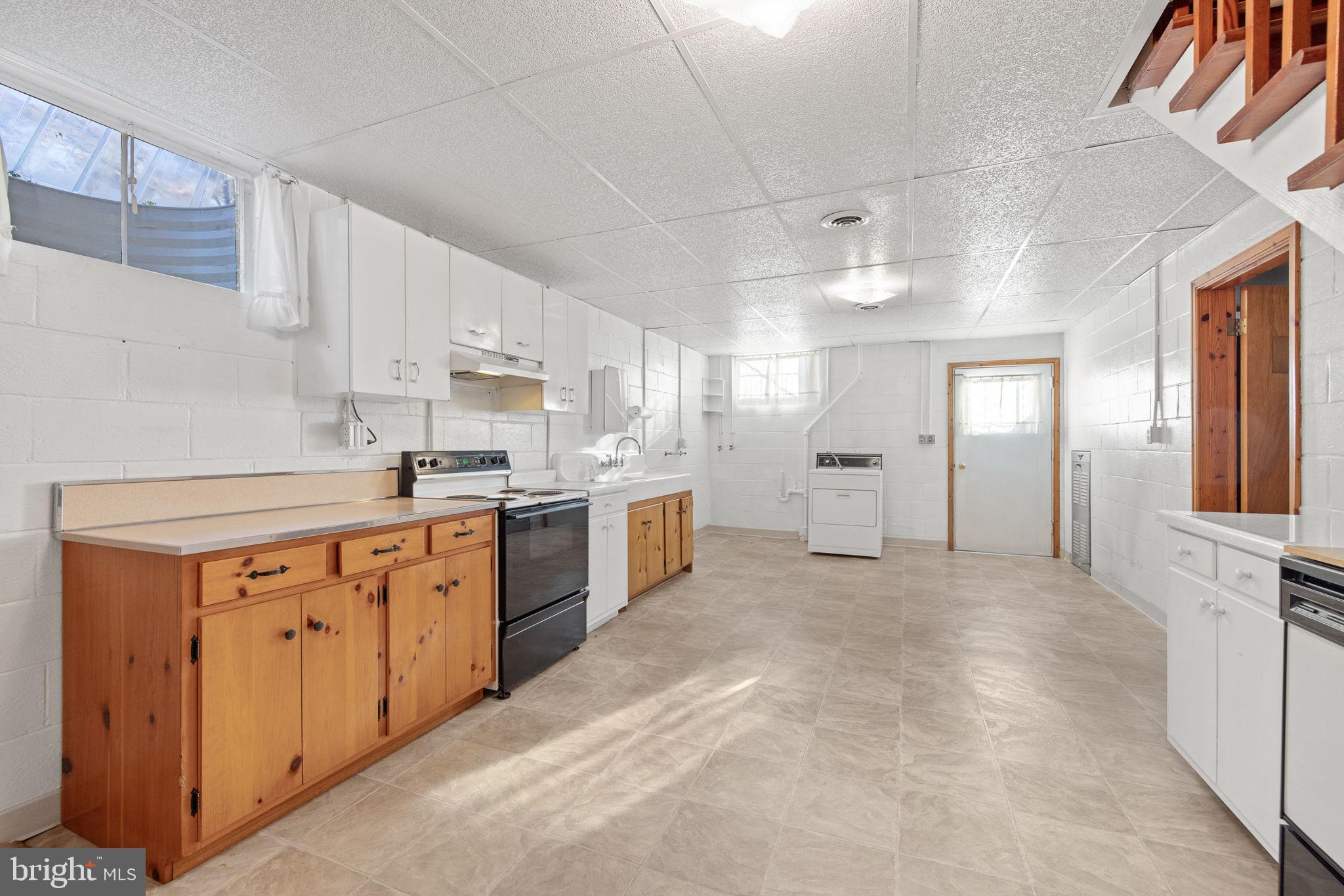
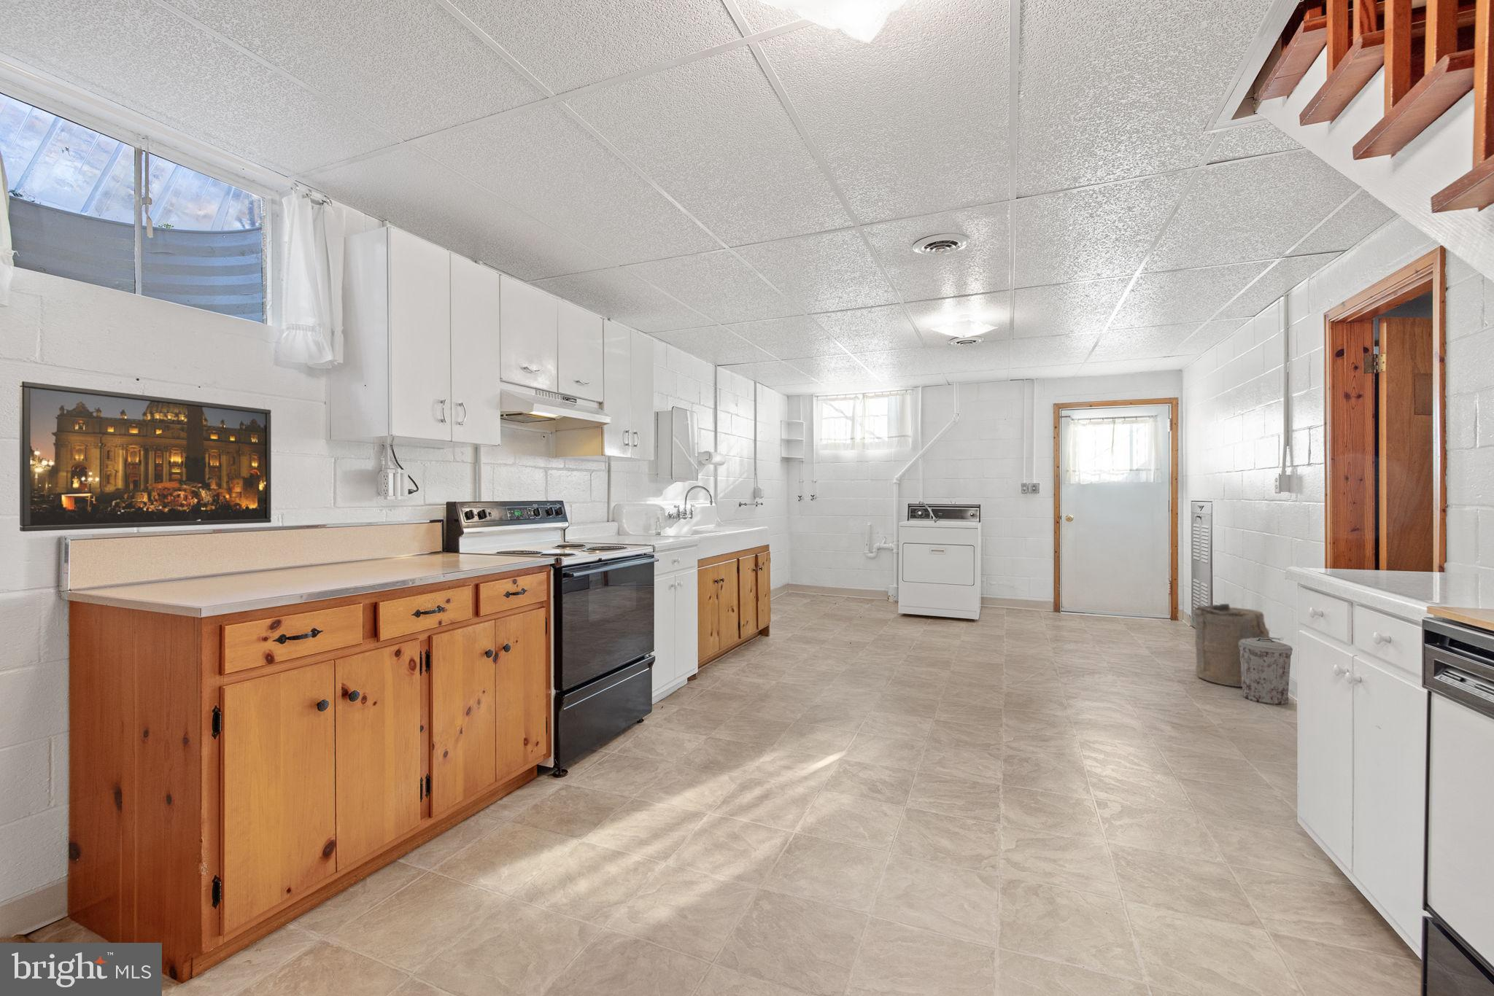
+ laundry hamper [1192,602,1284,688]
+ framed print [19,380,272,532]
+ trash can [1239,638,1294,706]
